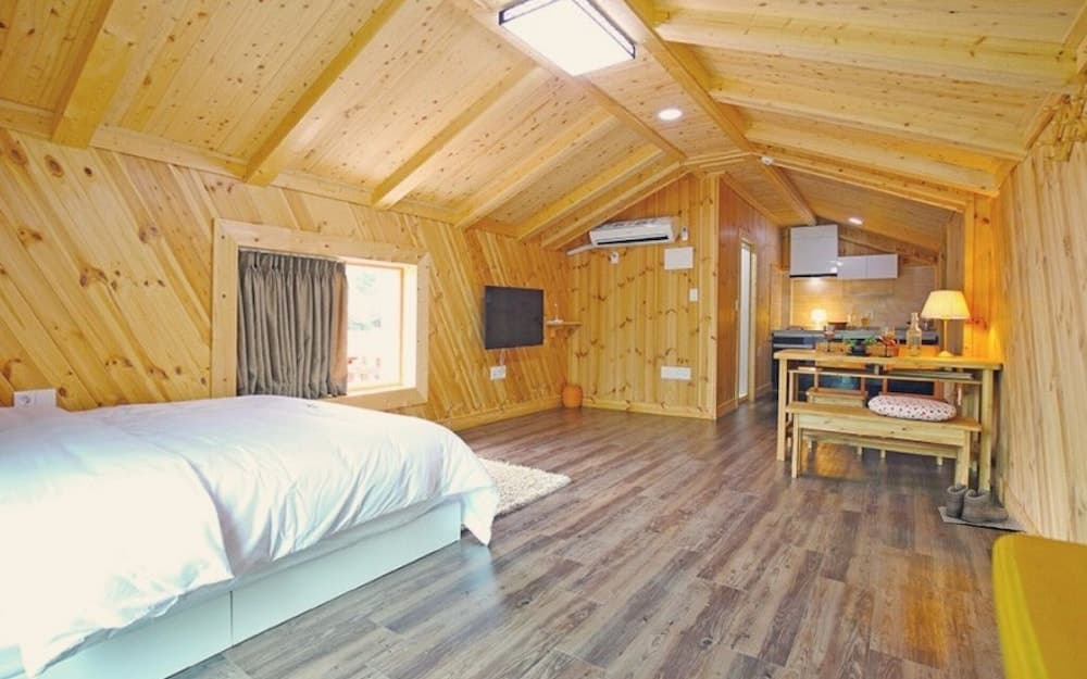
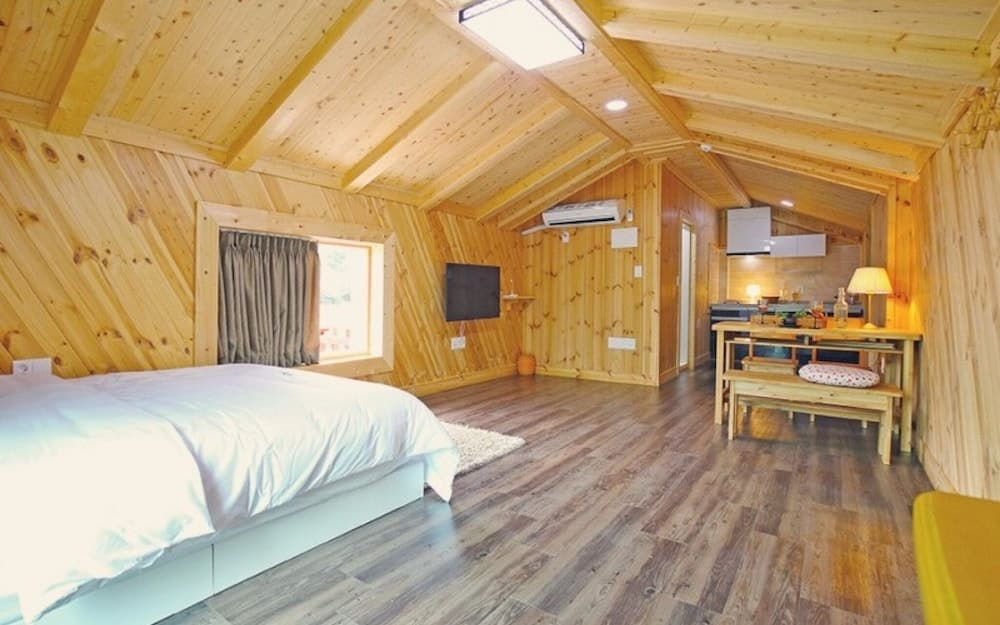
- boots [937,481,1026,532]
